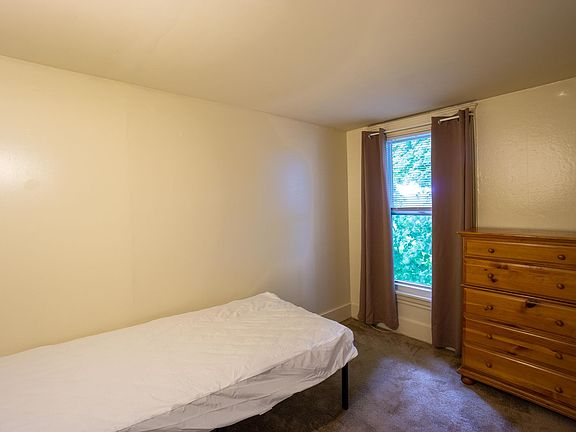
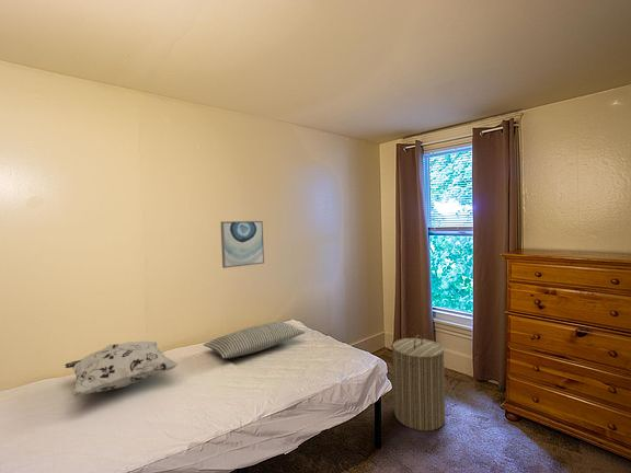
+ pillow [203,321,307,359]
+ decorative pillow [64,339,180,397]
+ wall art [219,220,265,269]
+ laundry hamper [391,334,446,432]
